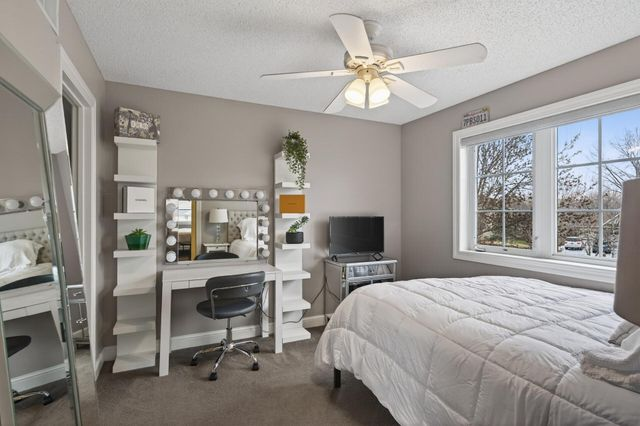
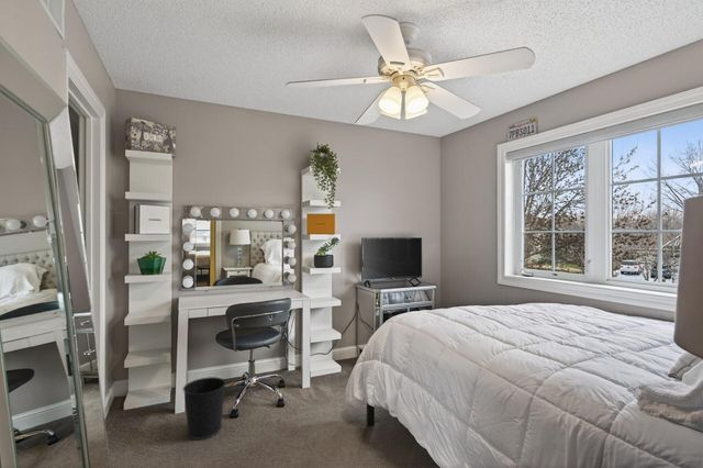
+ wastebasket [182,376,227,441]
